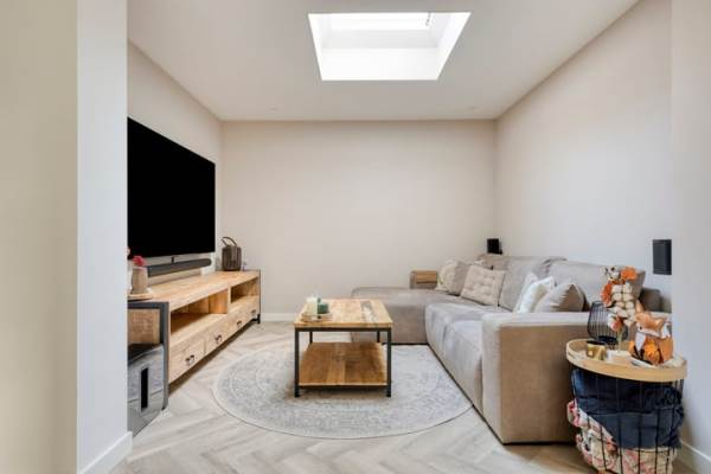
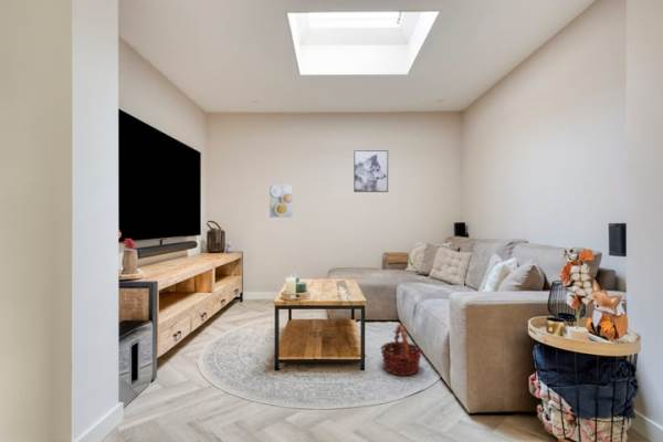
+ wall art [352,149,389,193]
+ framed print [269,183,294,219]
+ basket [379,324,423,377]
